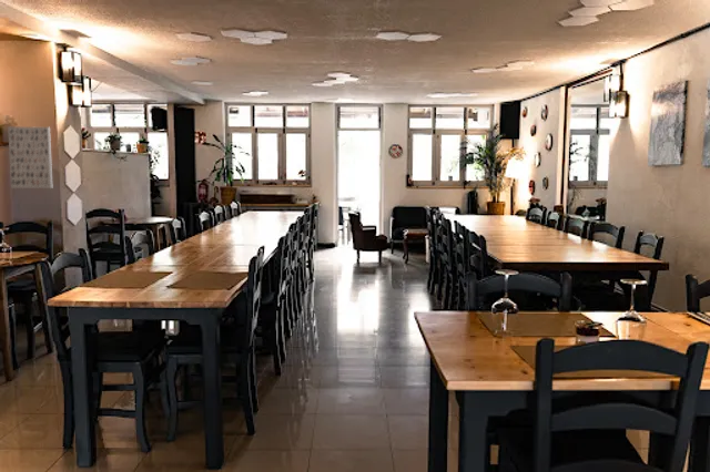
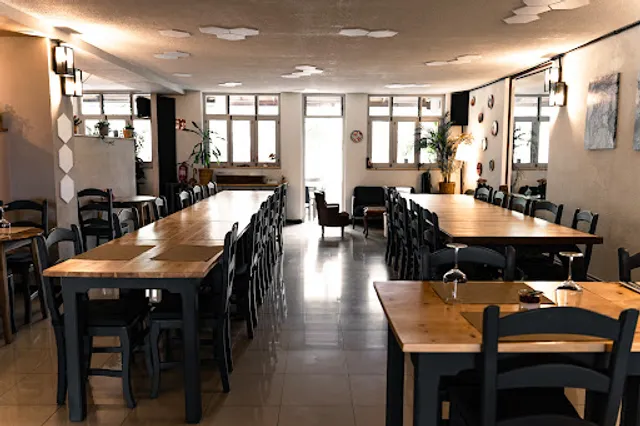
- wall art [7,126,53,189]
